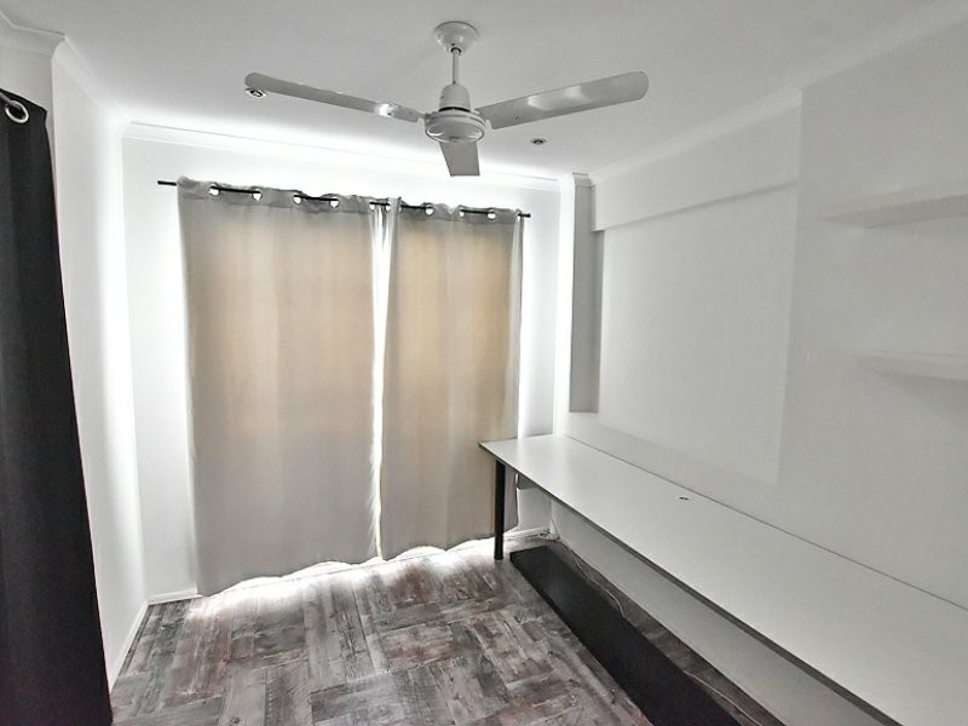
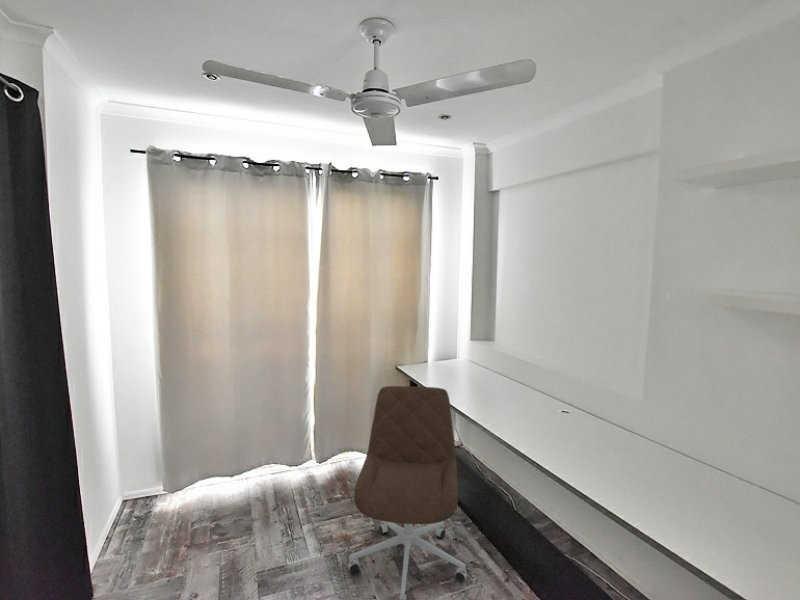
+ office chair [348,385,468,600]
